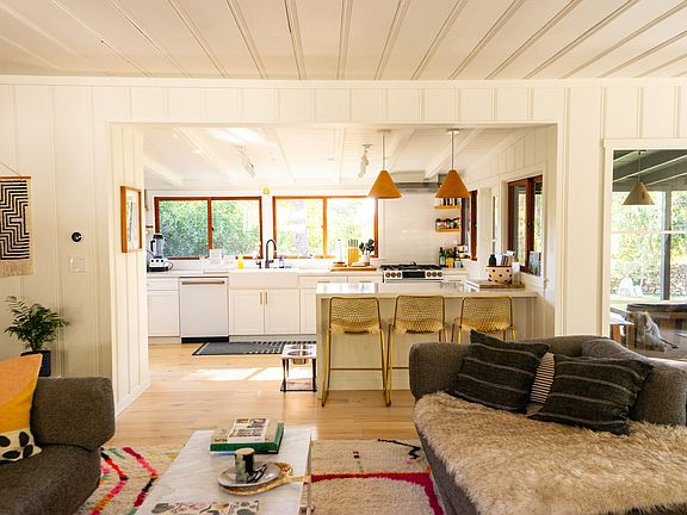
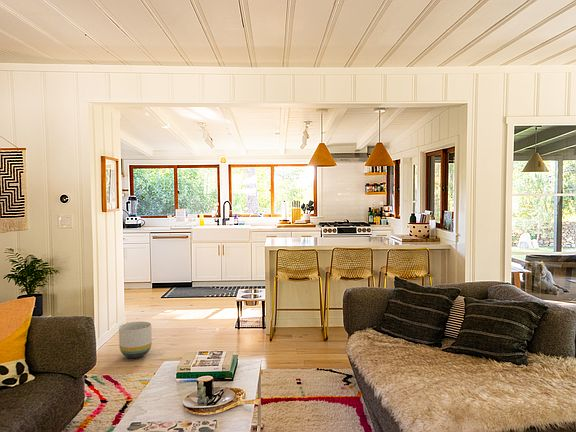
+ planter [118,321,153,359]
